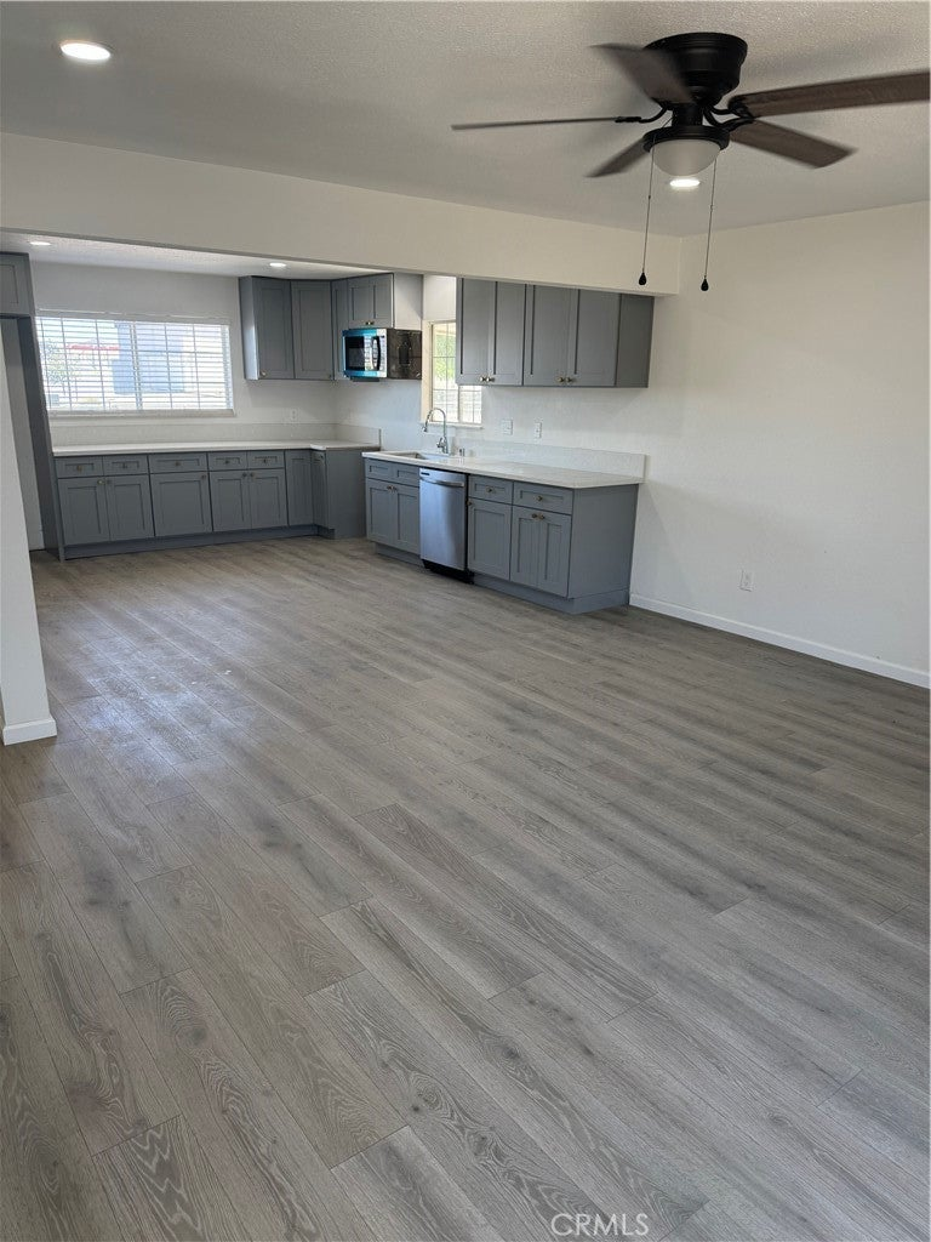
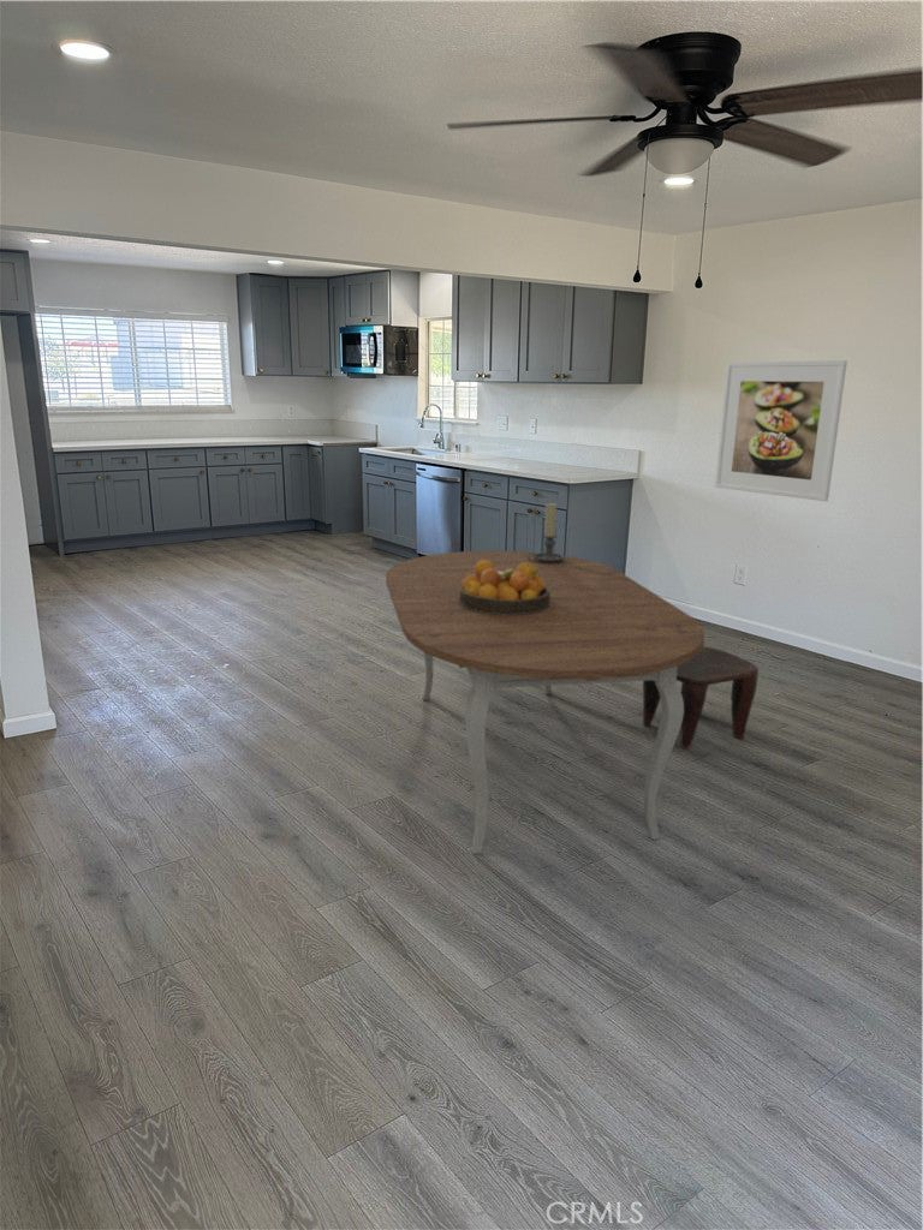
+ stool [642,646,760,750]
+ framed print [714,359,848,502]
+ fruit bowl [459,560,550,615]
+ dining table [385,550,705,855]
+ candle holder [528,502,566,563]
